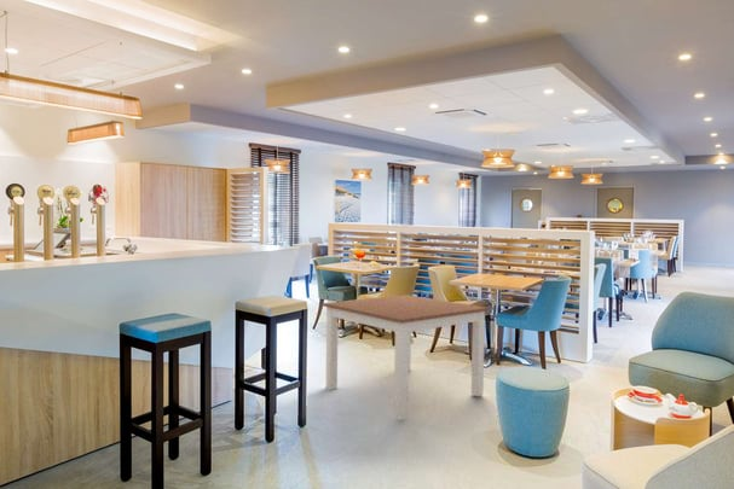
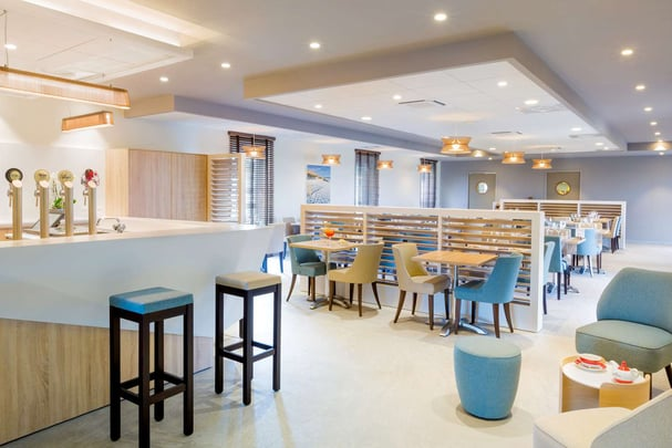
- dining table [322,293,490,421]
